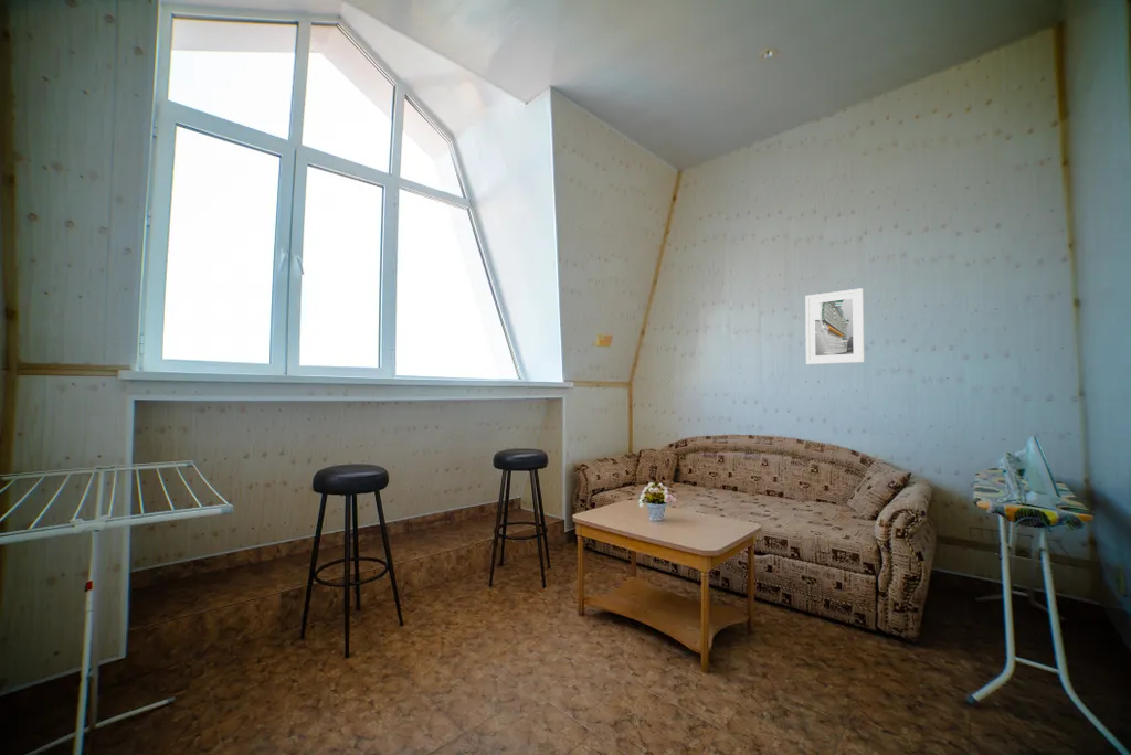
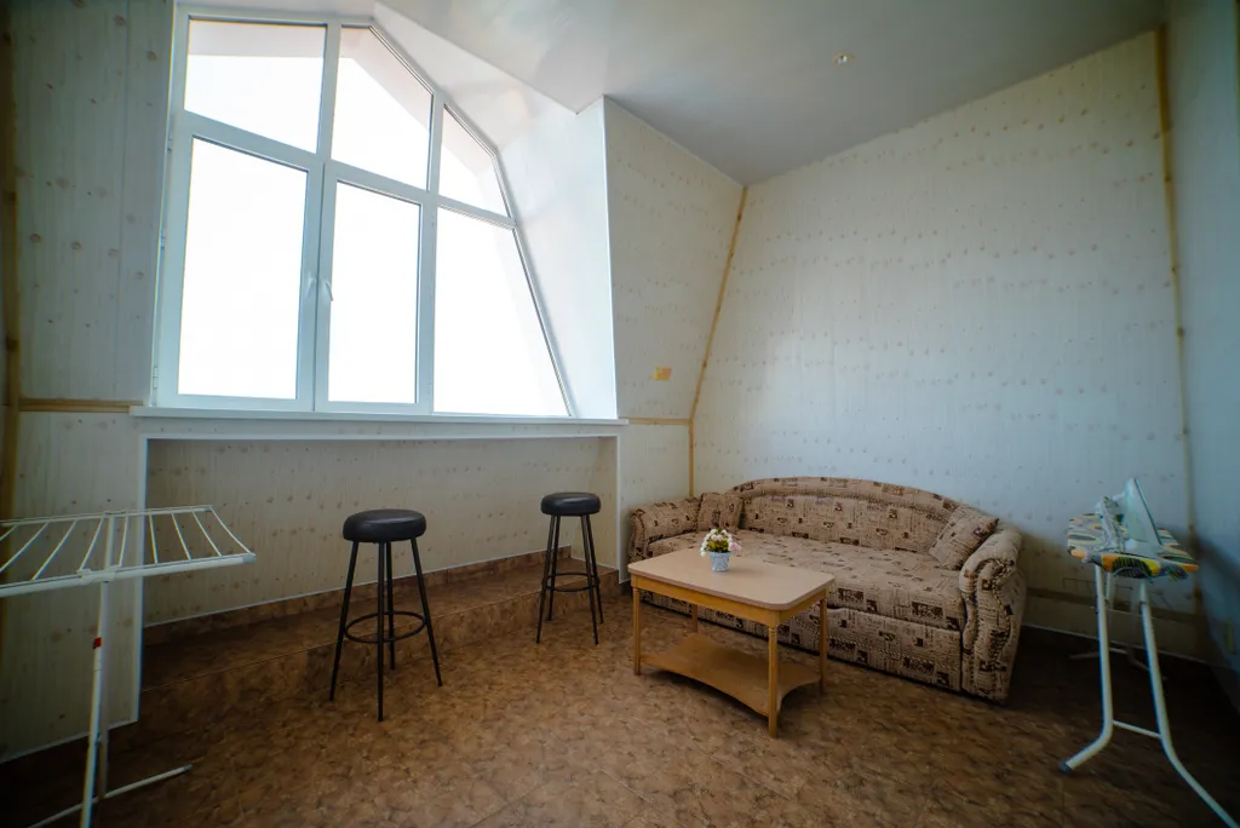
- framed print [804,287,866,365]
